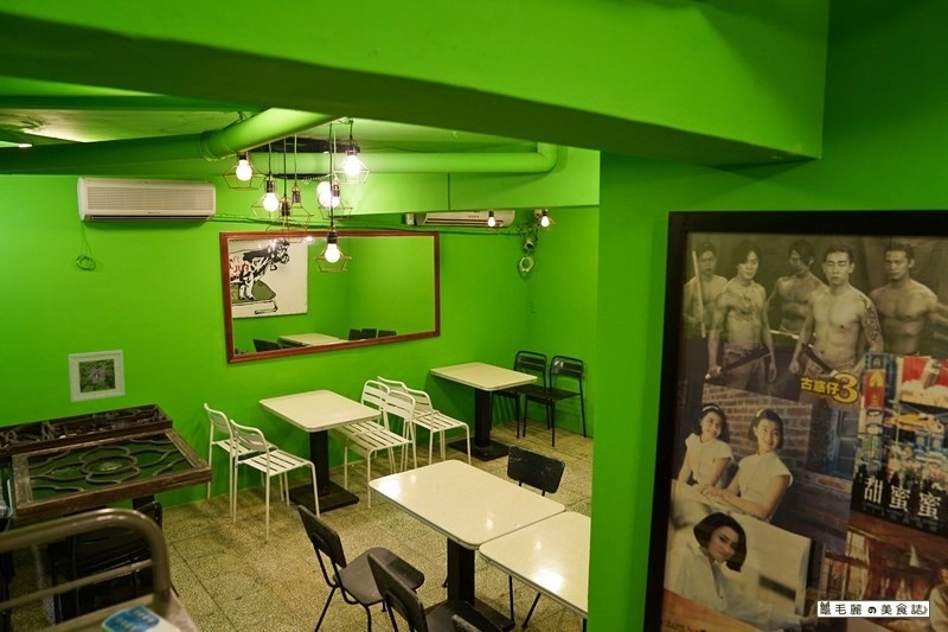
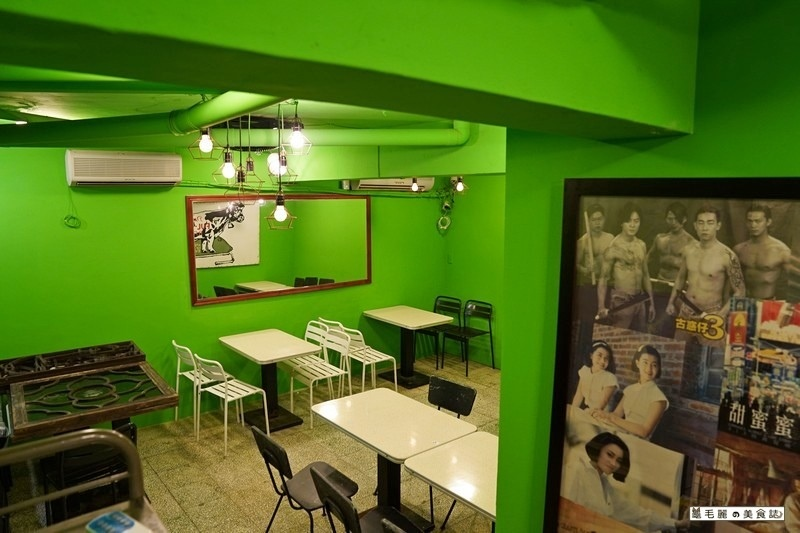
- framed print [66,349,126,403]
